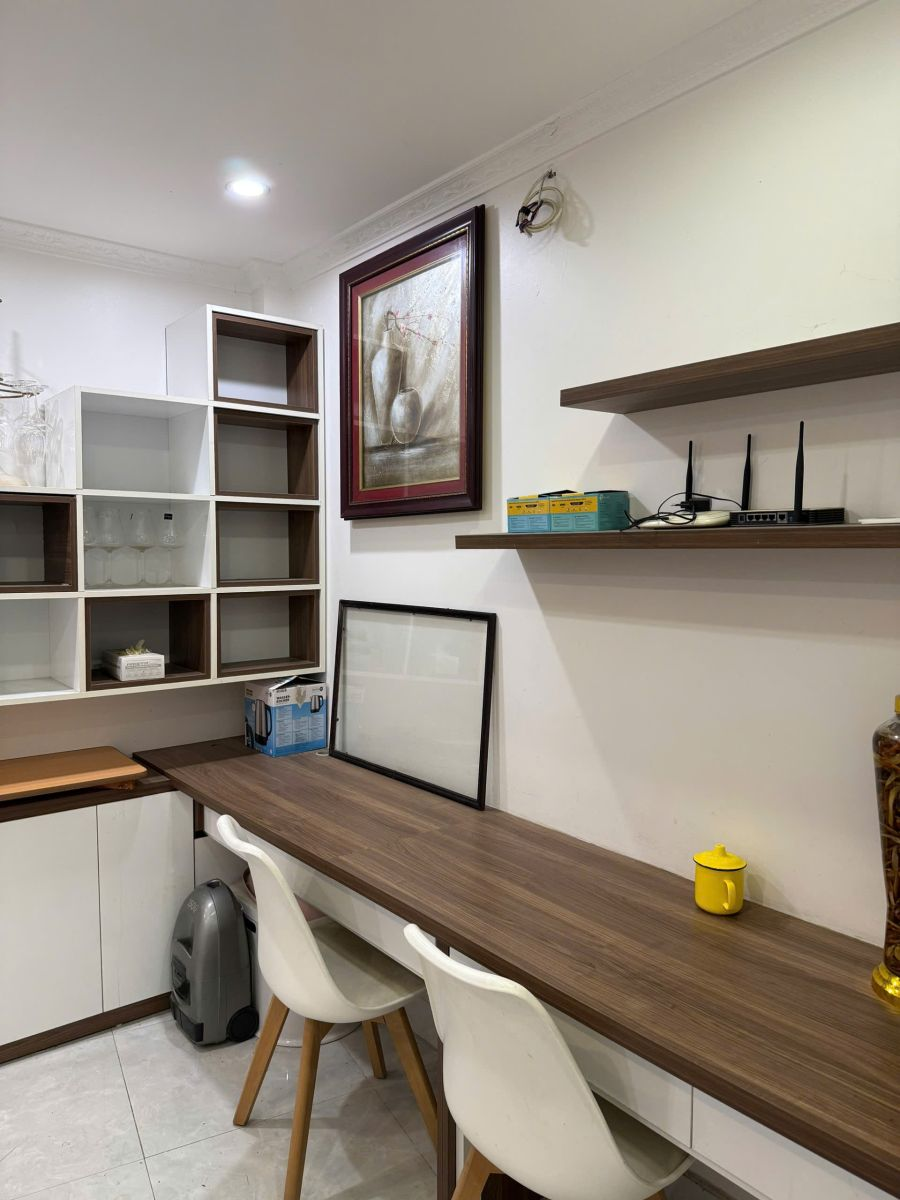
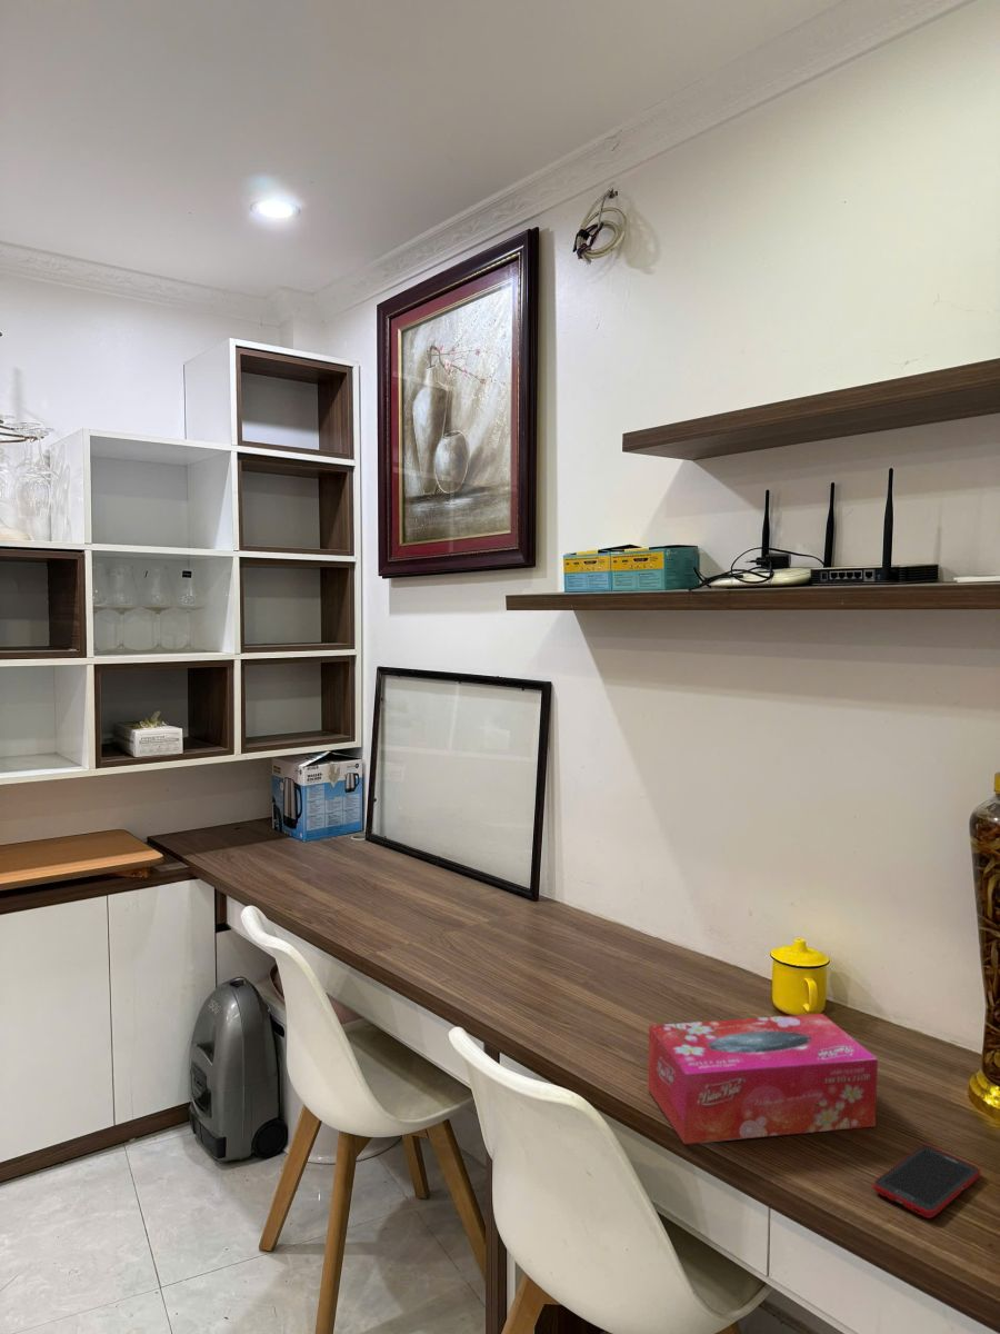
+ tissue box [647,1013,879,1145]
+ cell phone [872,1144,981,1219]
